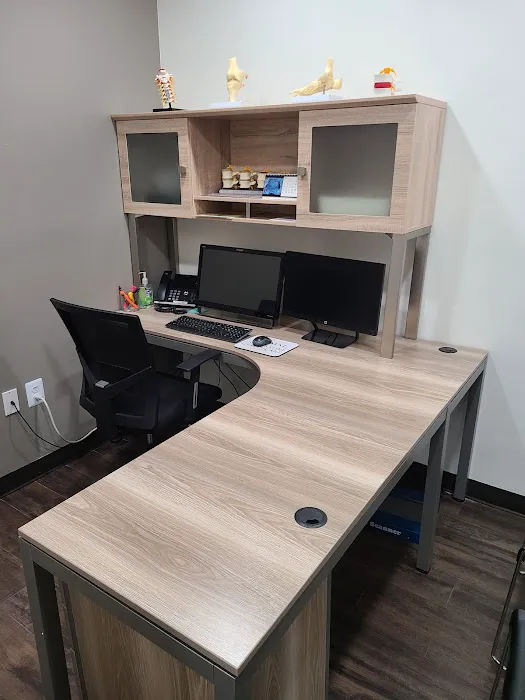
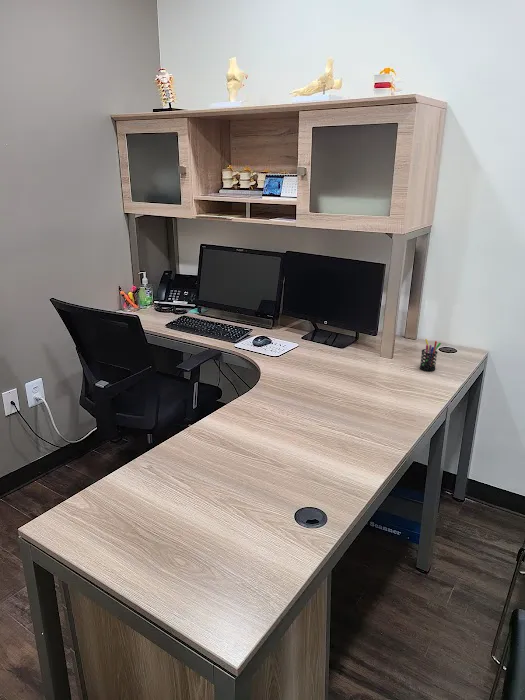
+ pen holder [419,338,442,372]
